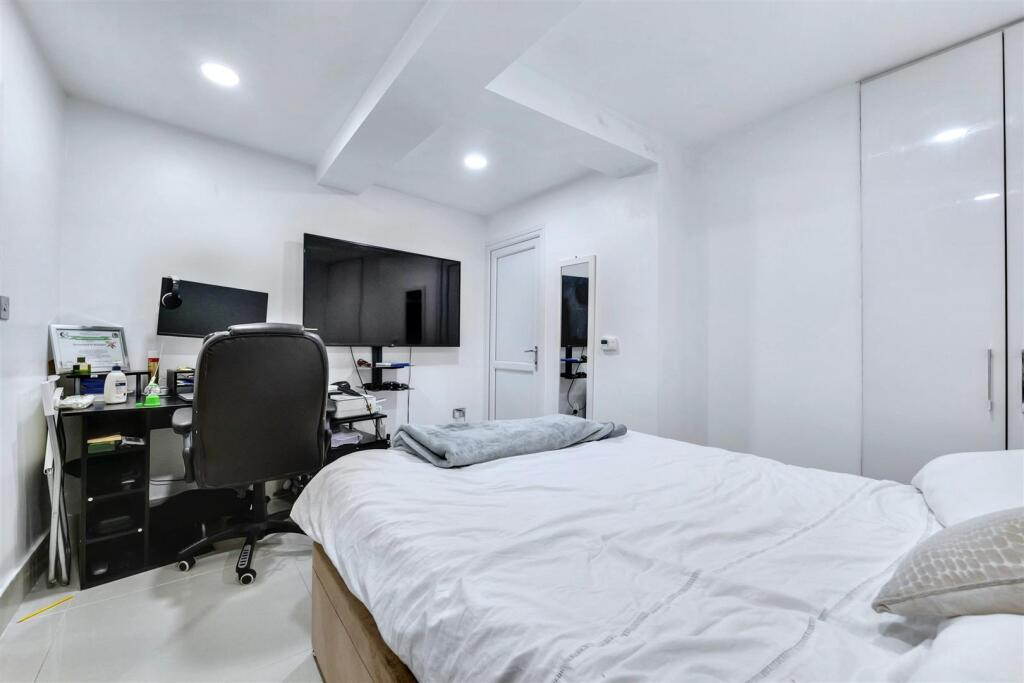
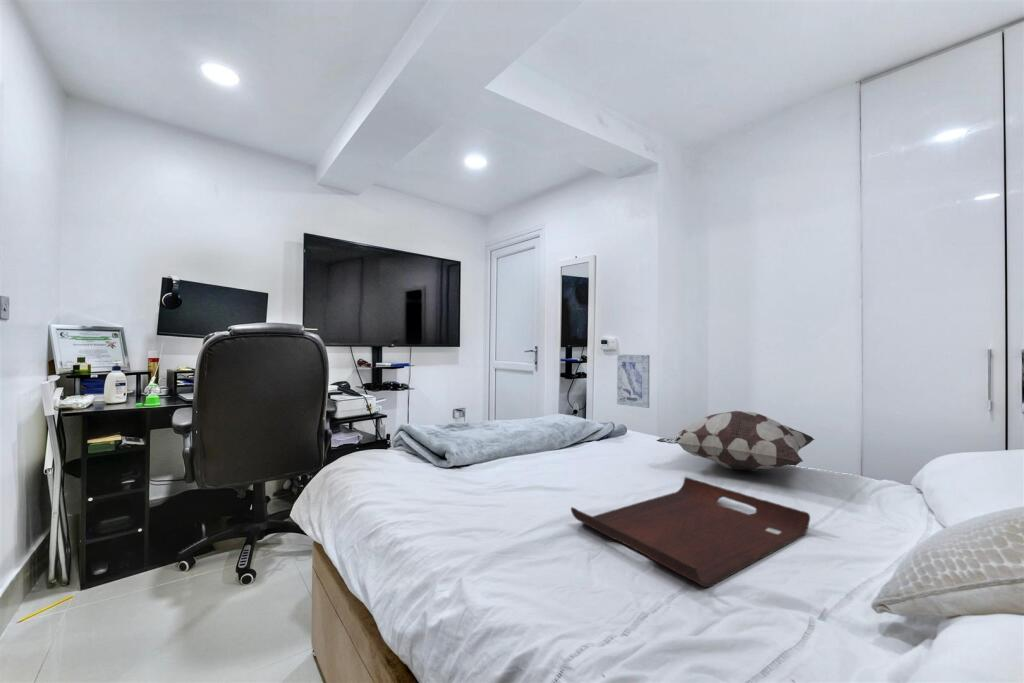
+ decorative pillow [655,410,816,471]
+ wall art [616,353,651,409]
+ serving tray [570,476,811,588]
